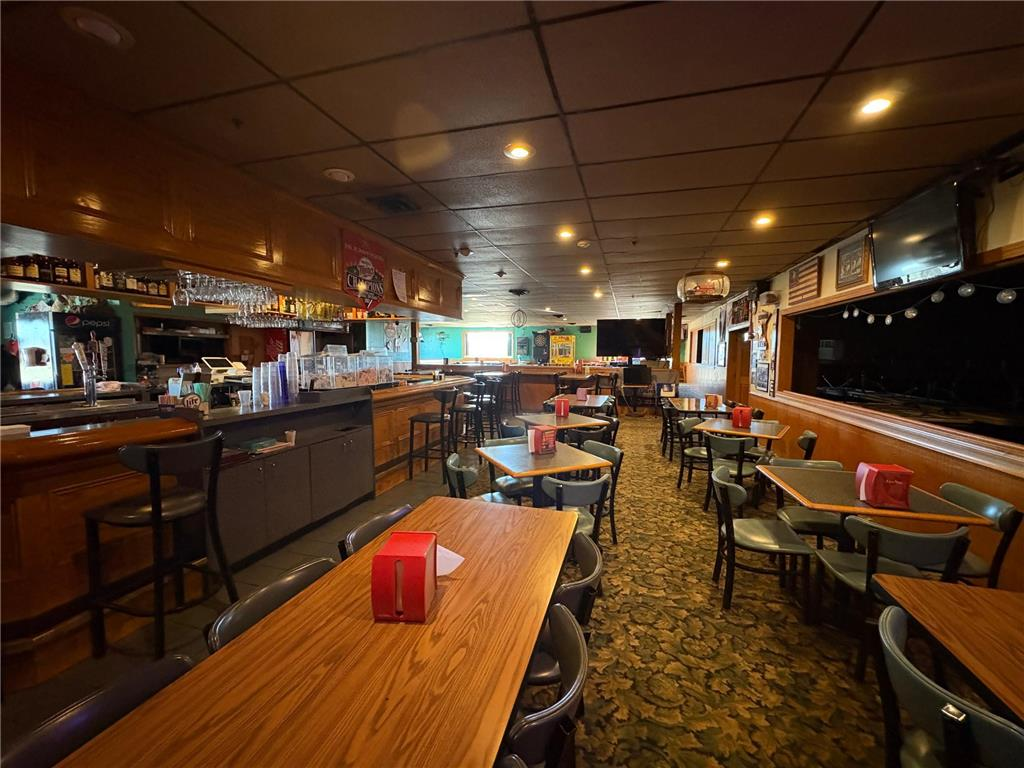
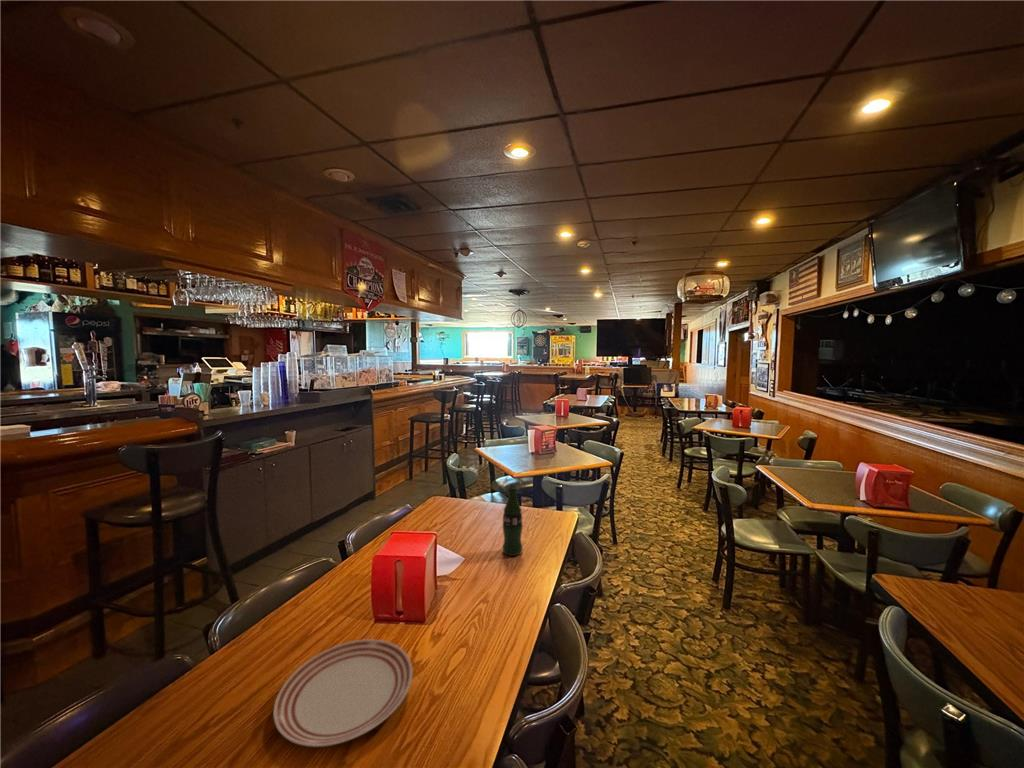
+ beer bottle [501,485,524,557]
+ dinner plate [272,638,414,748]
